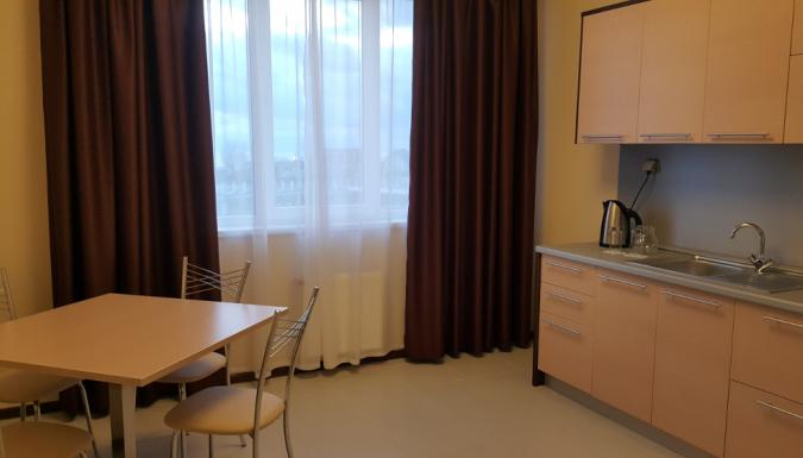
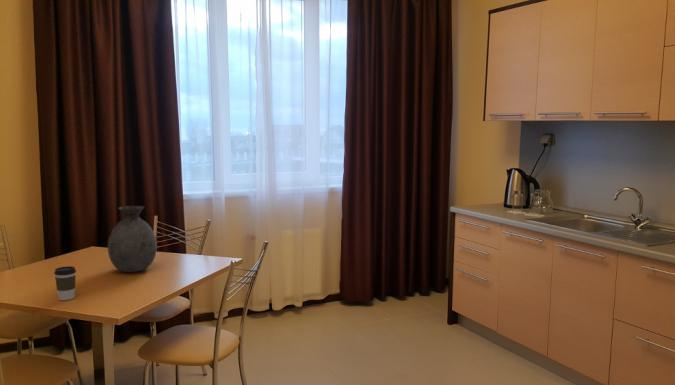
+ coffee cup [53,265,77,301]
+ vase [107,205,158,273]
